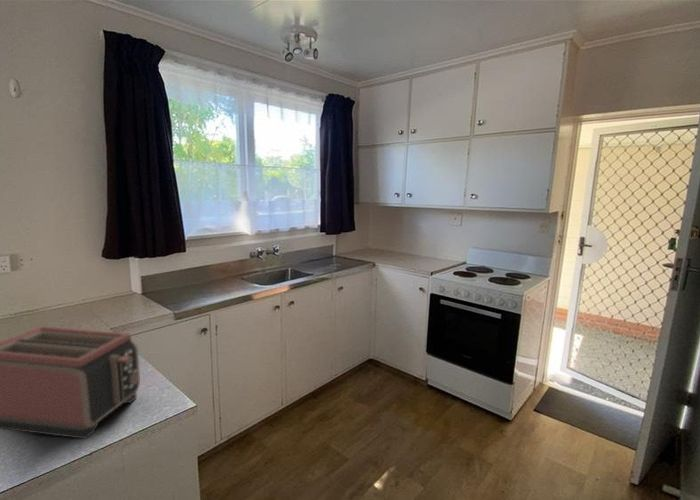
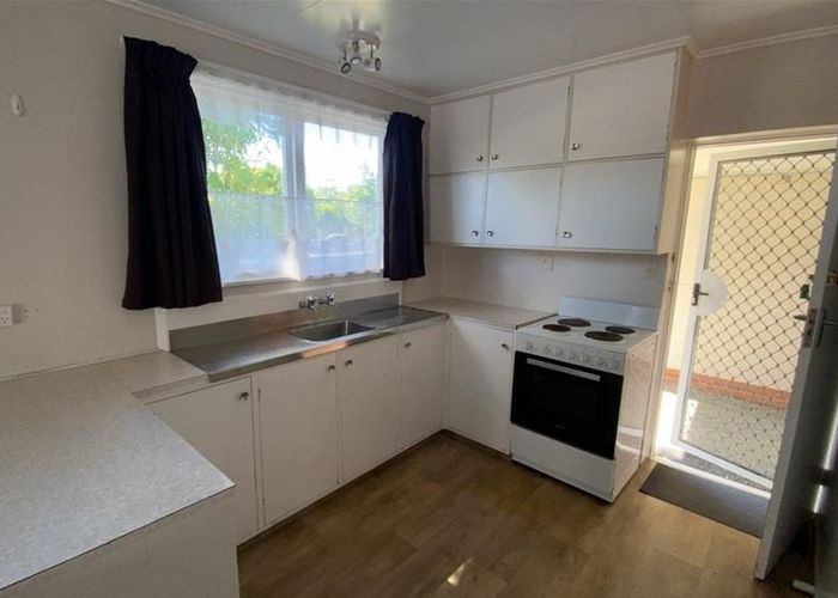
- toaster [0,325,141,440]
